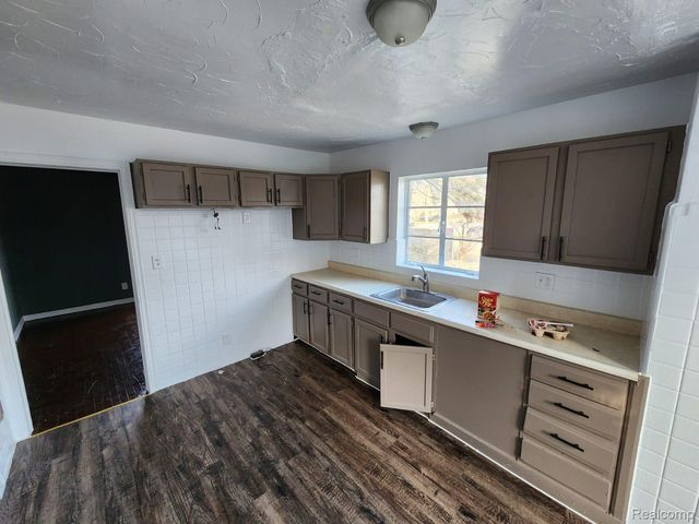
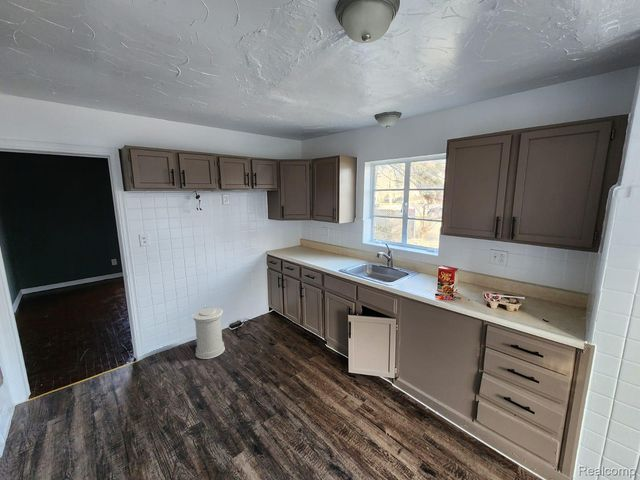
+ trash can [192,307,226,360]
